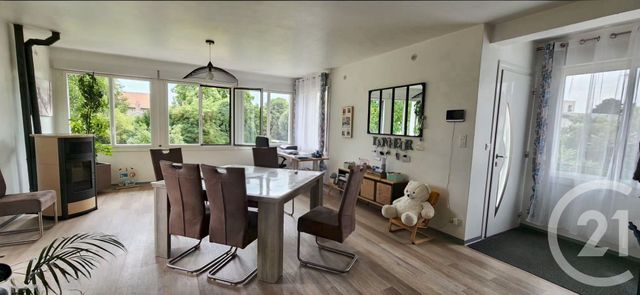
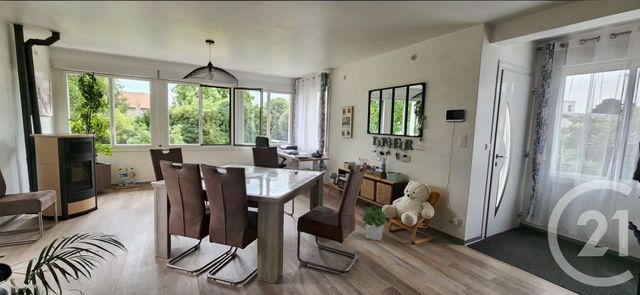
+ potted plant [360,204,388,241]
